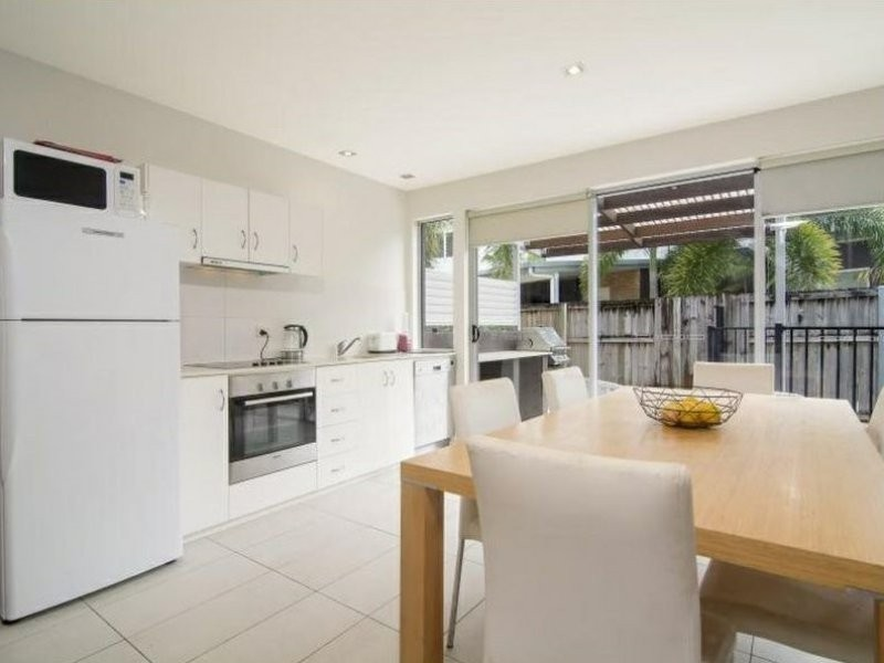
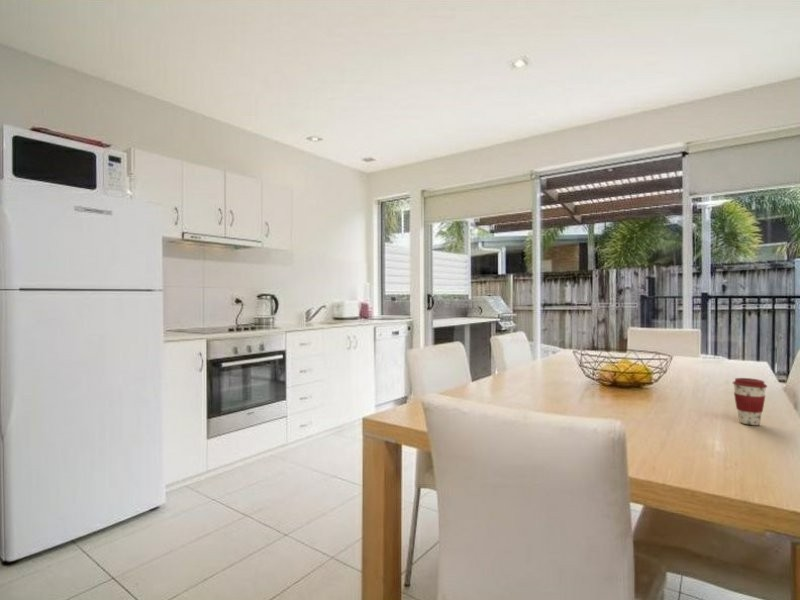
+ coffee cup [732,377,768,426]
